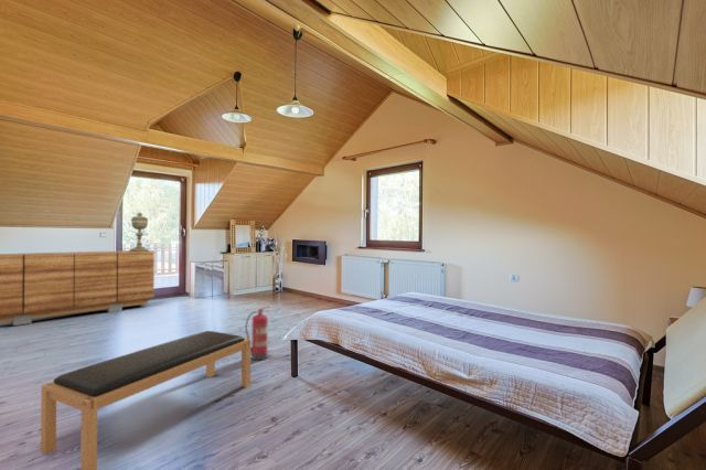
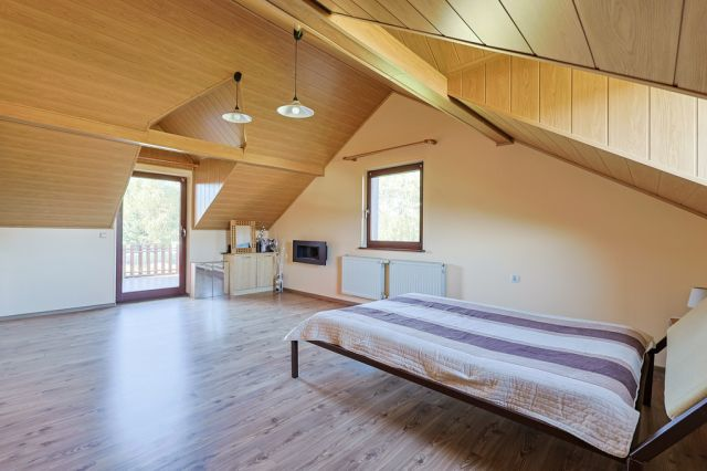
- decorative urn [128,212,151,252]
- fire extinguisher [245,306,270,361]
- sideboard [0,249,156,327]
- bench [40,330,252,470]
